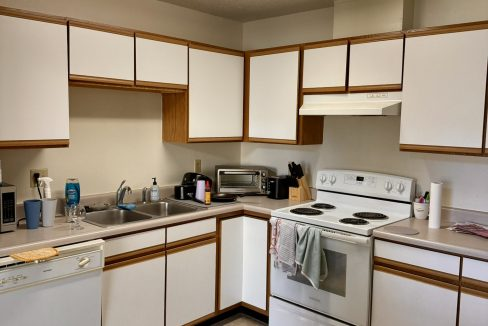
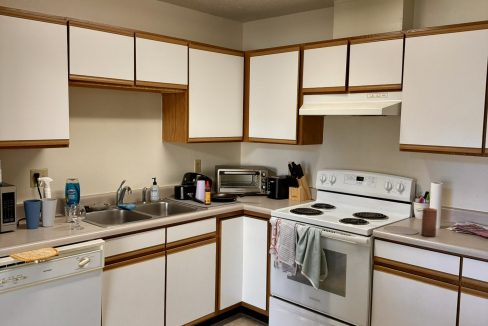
+ candle [420,207,438,237]
